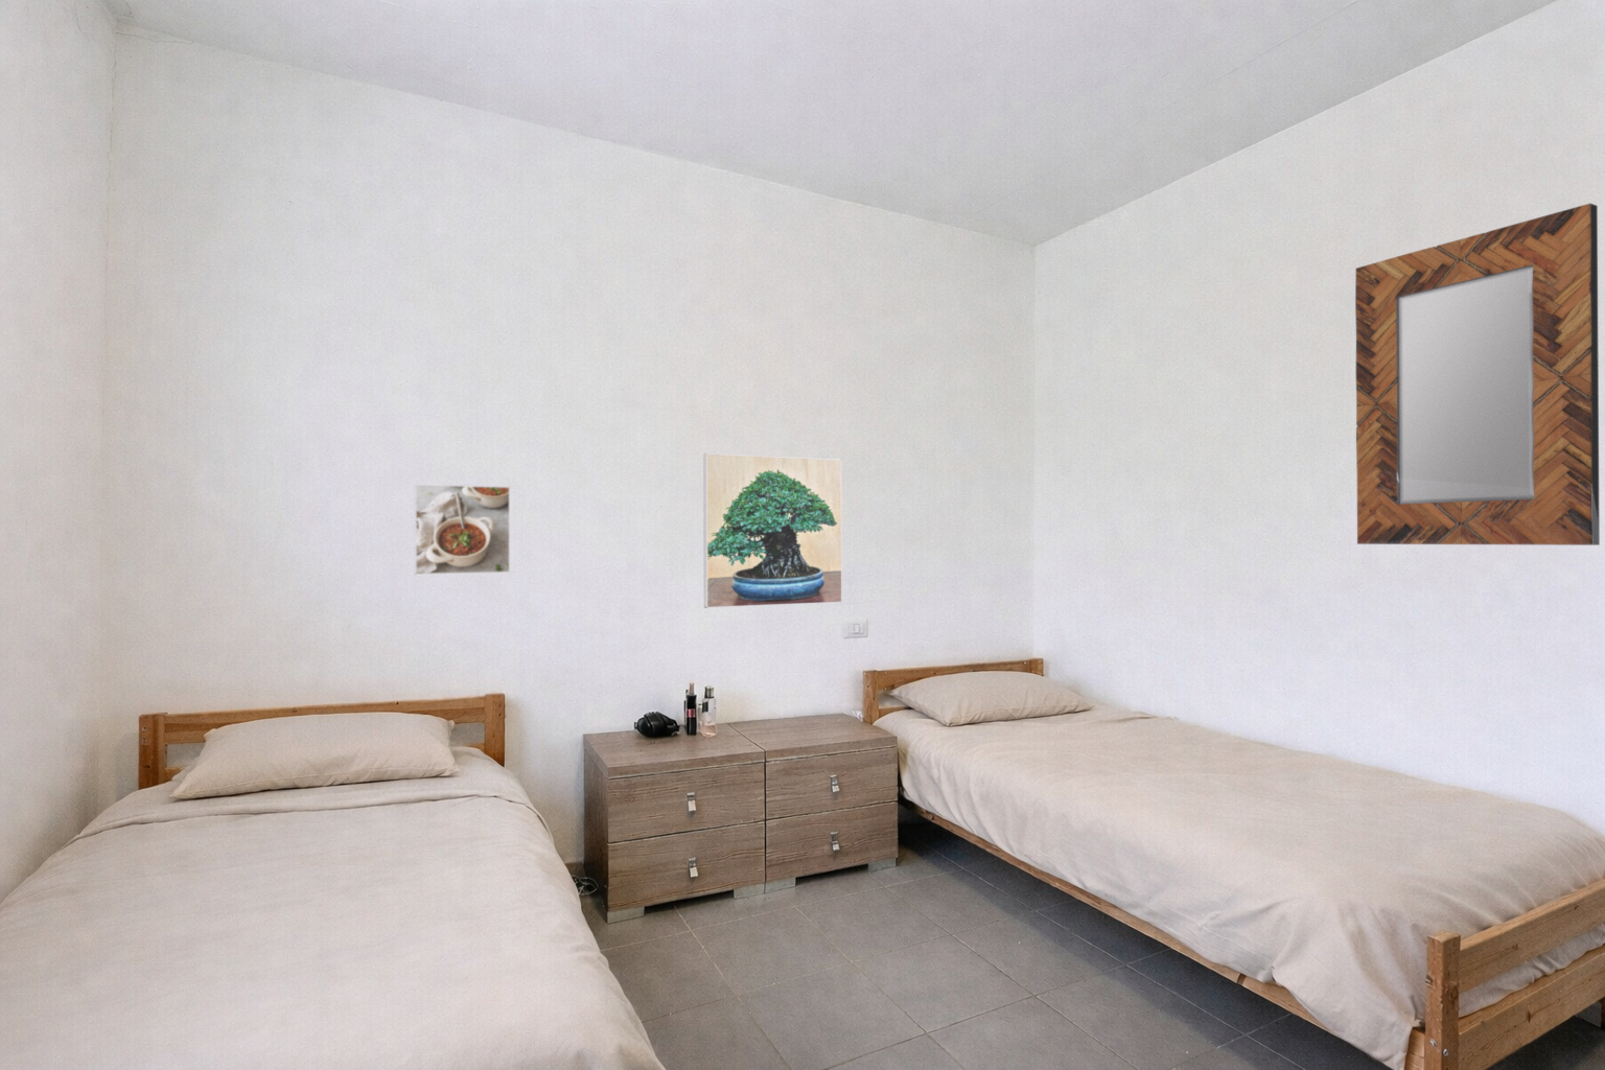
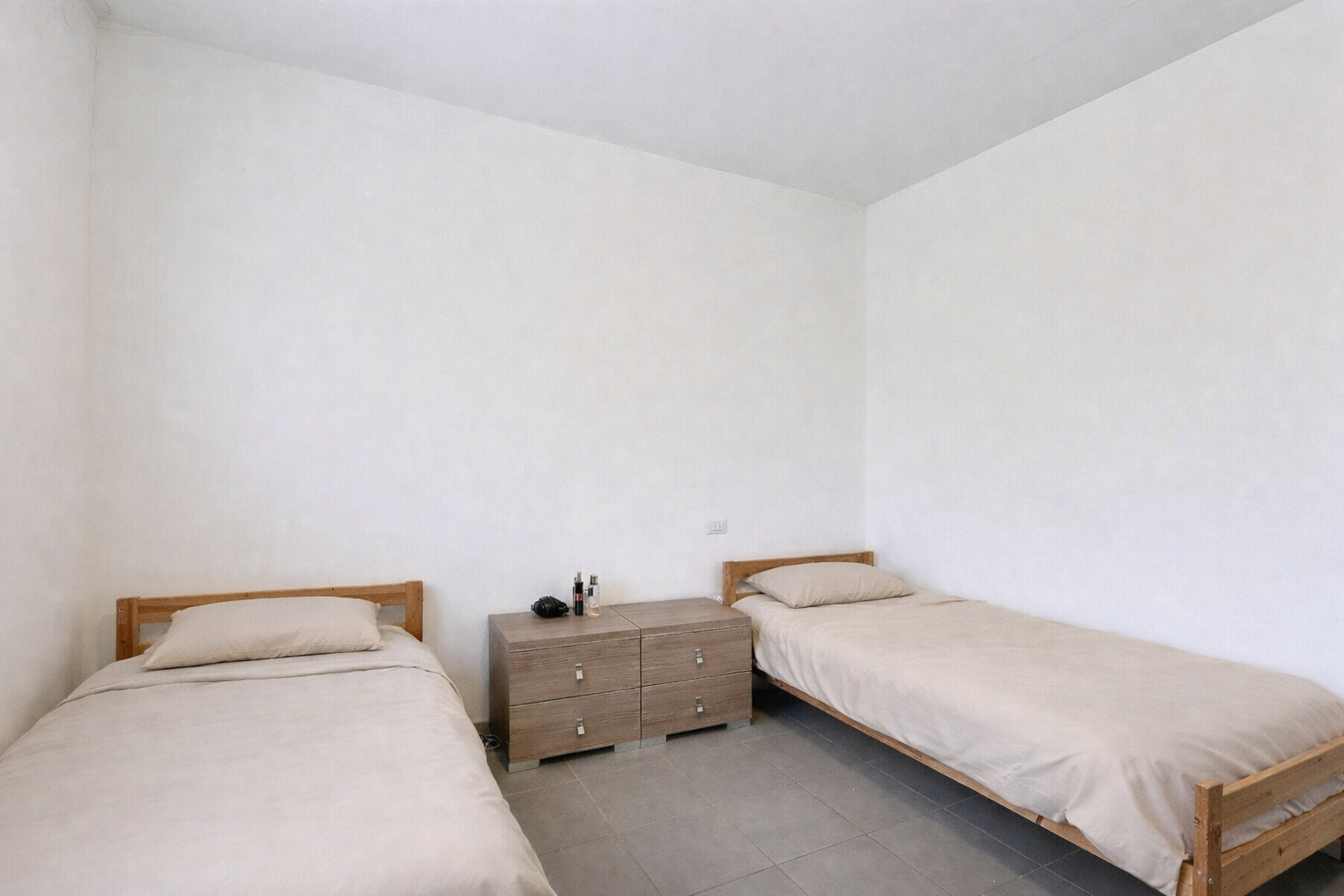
- home mirror [1354,203,1601,547]
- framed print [703,453,843,609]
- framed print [413,482,511,576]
